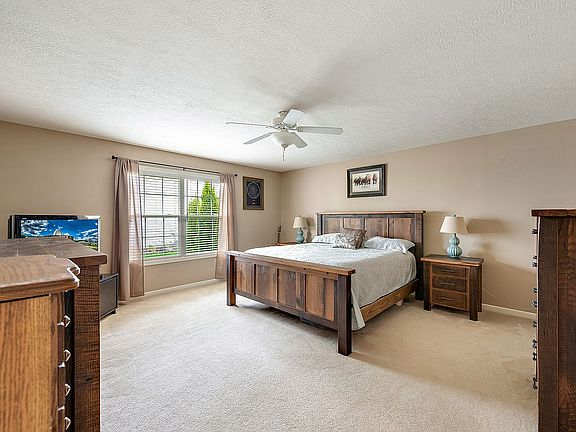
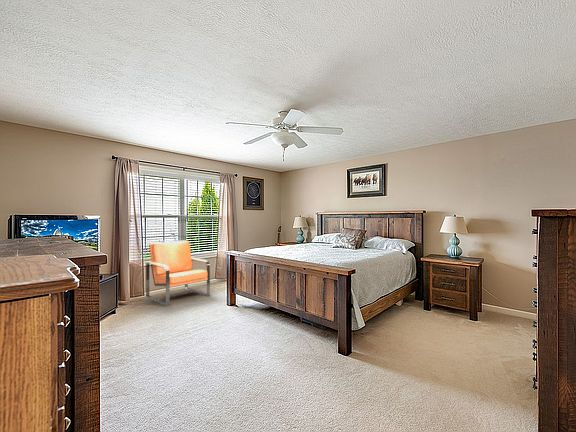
+ armchair [145,239,211,307]
